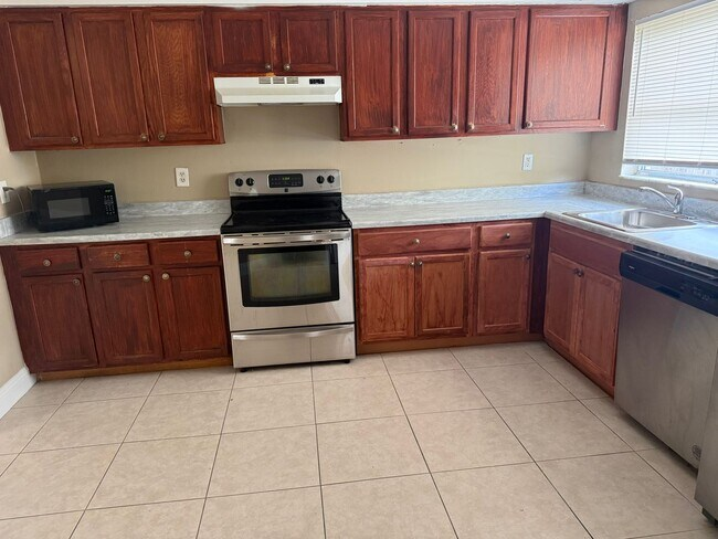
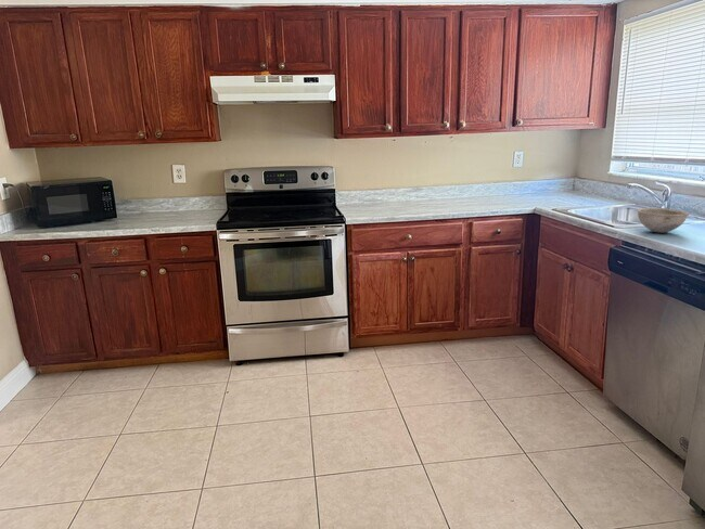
+ bowl [636,207,690,234]
